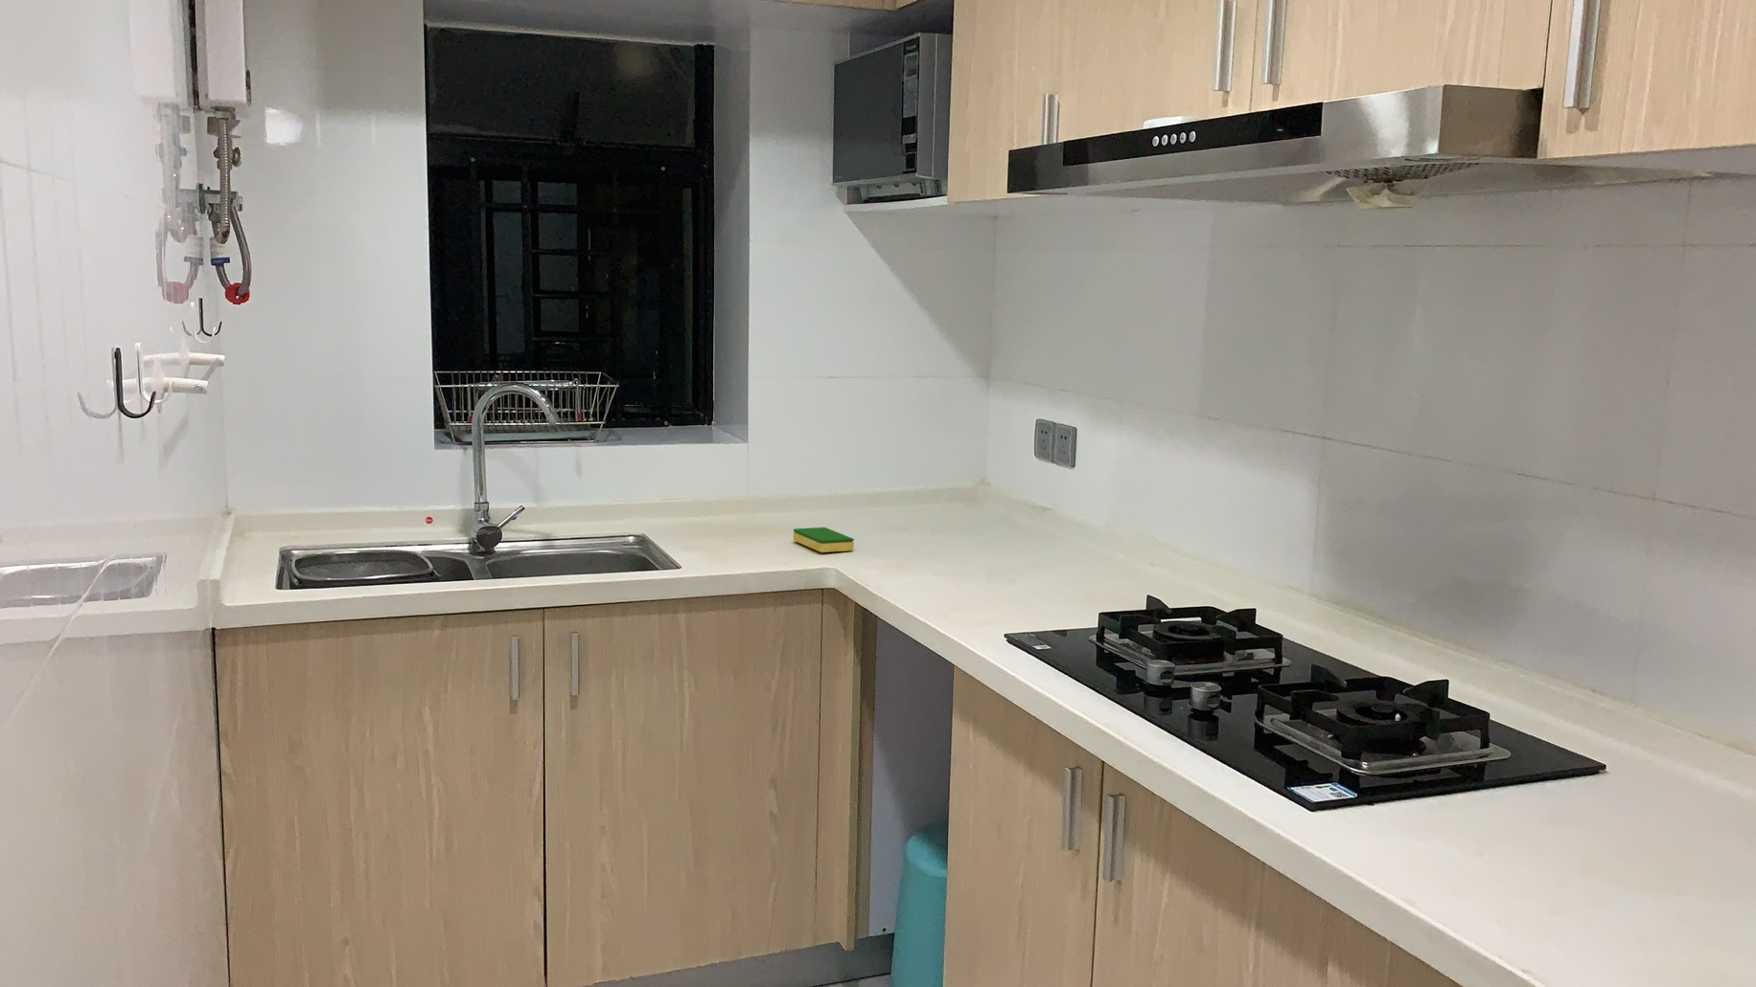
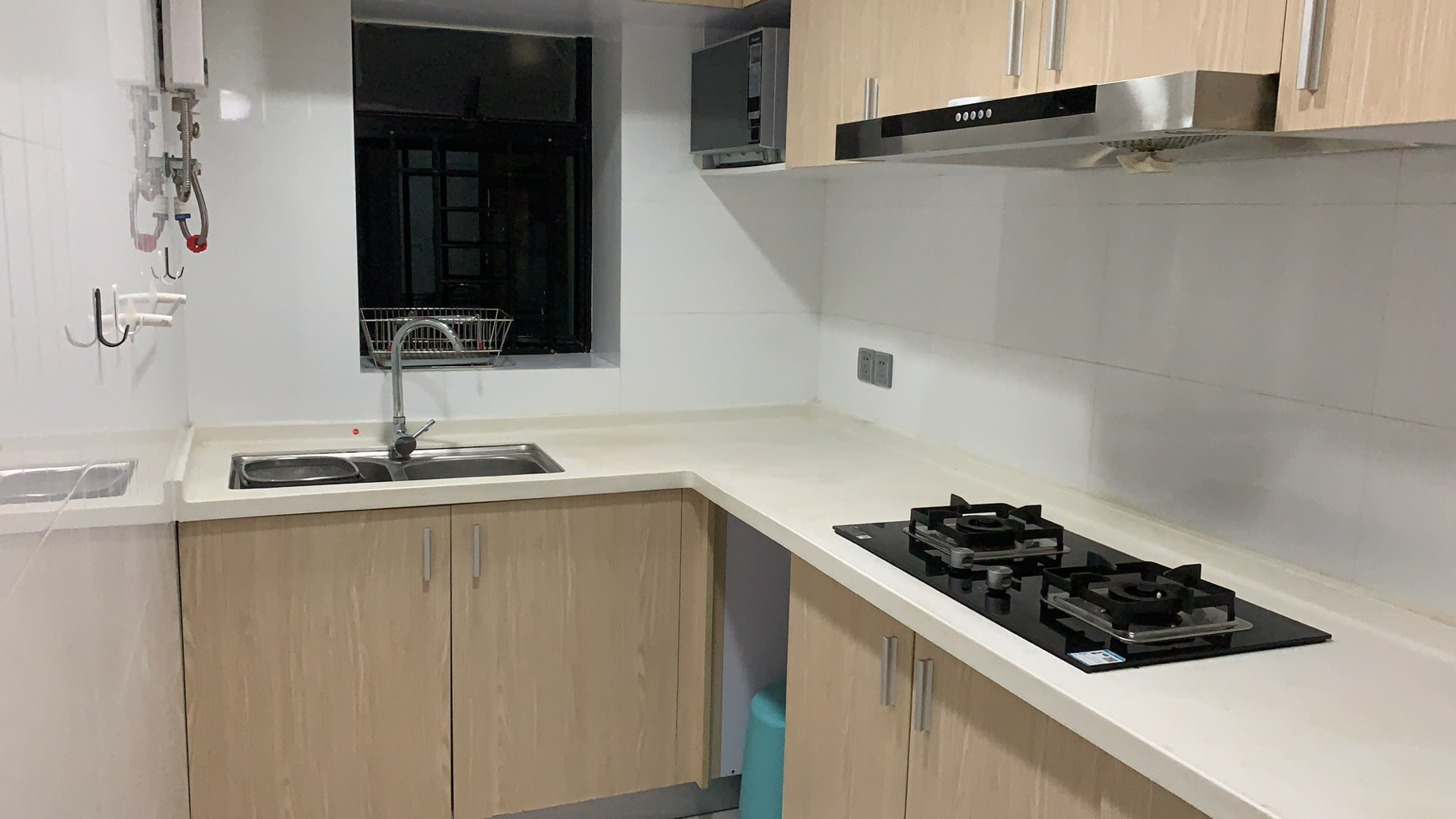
- dish sponge [792,527,855,553]
